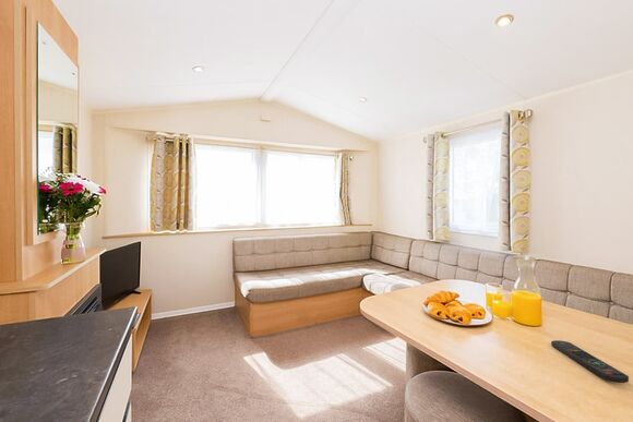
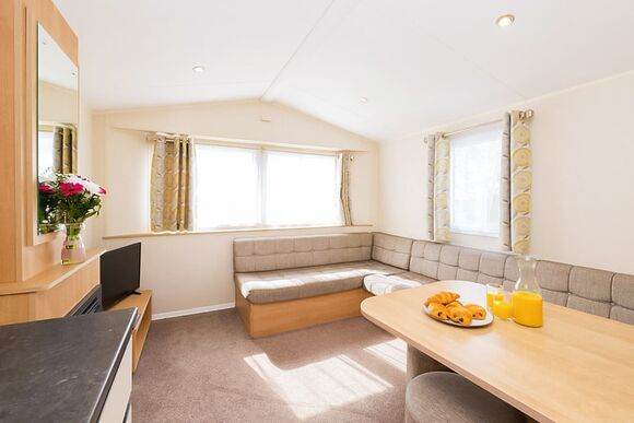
- remote control [550,339,630,384]
